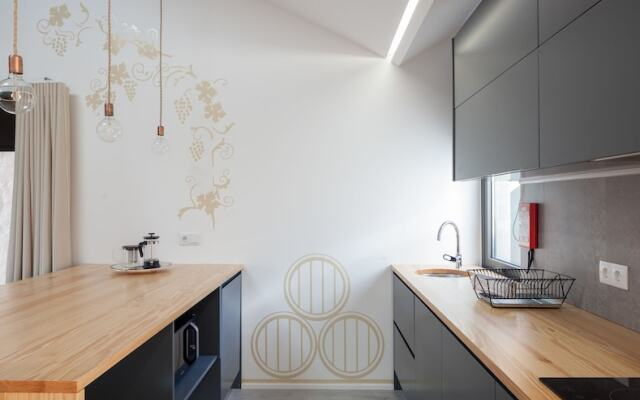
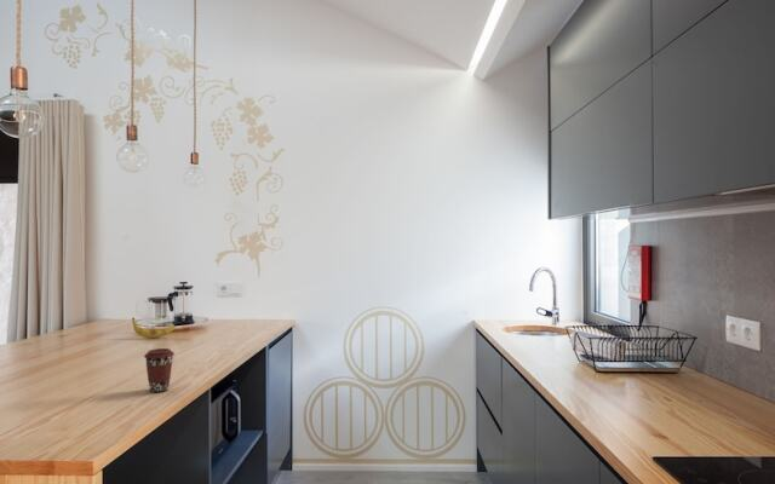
+ banana [131,317,177,339]
+ coffee cup [143,347,176,393]
